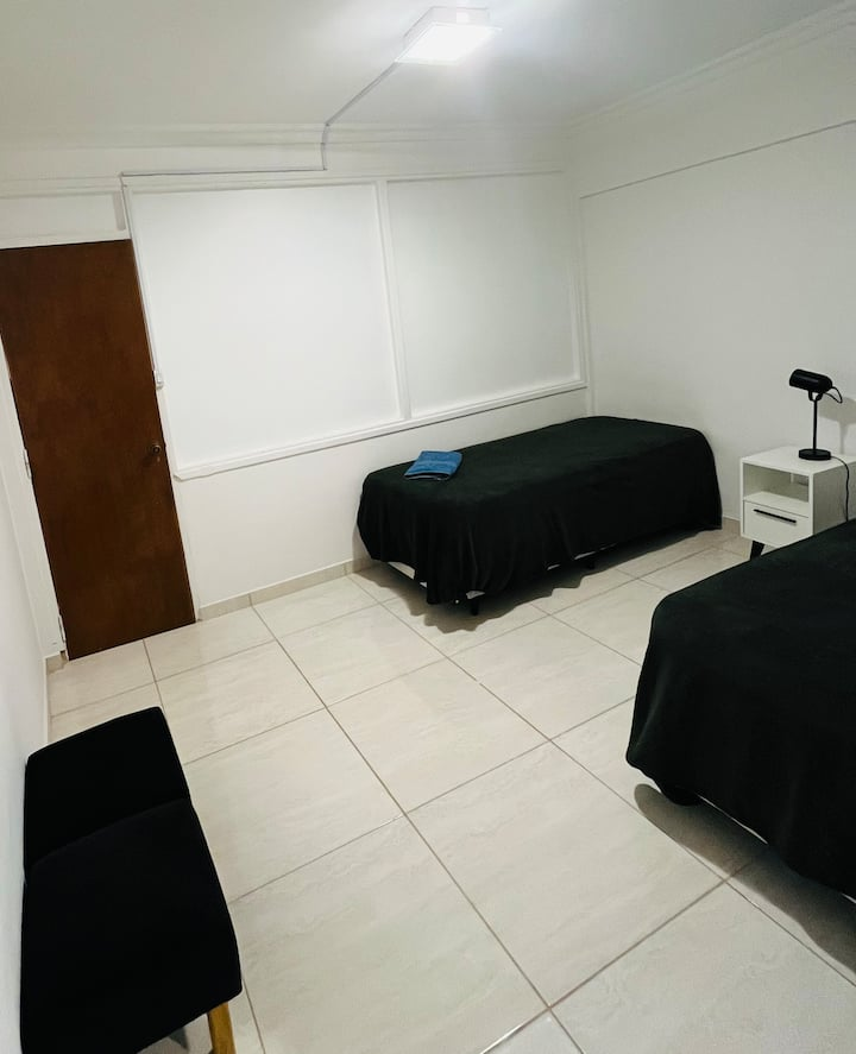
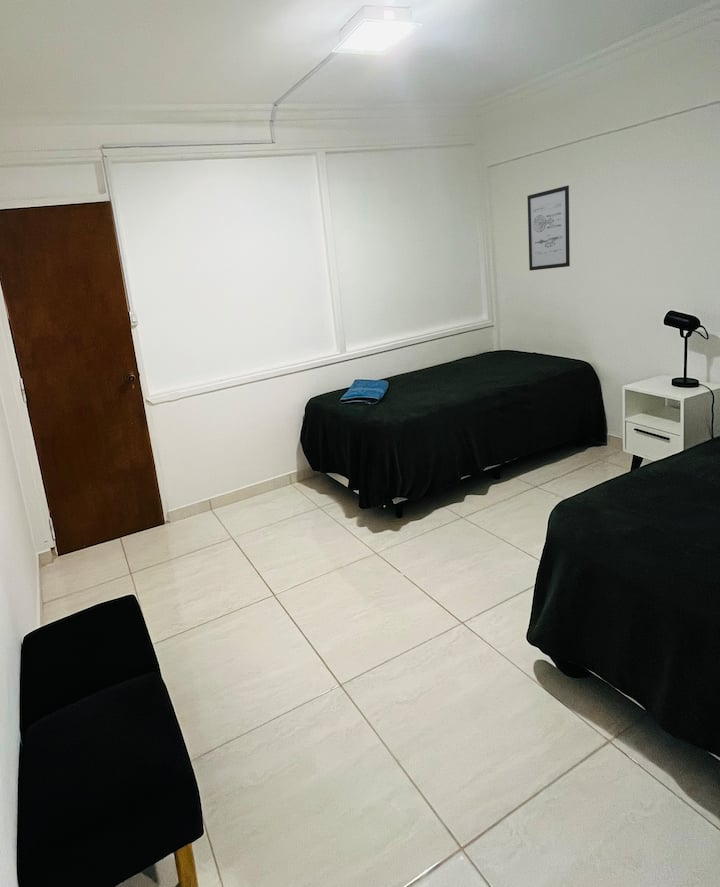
+ wall art [526,185,571,272]
